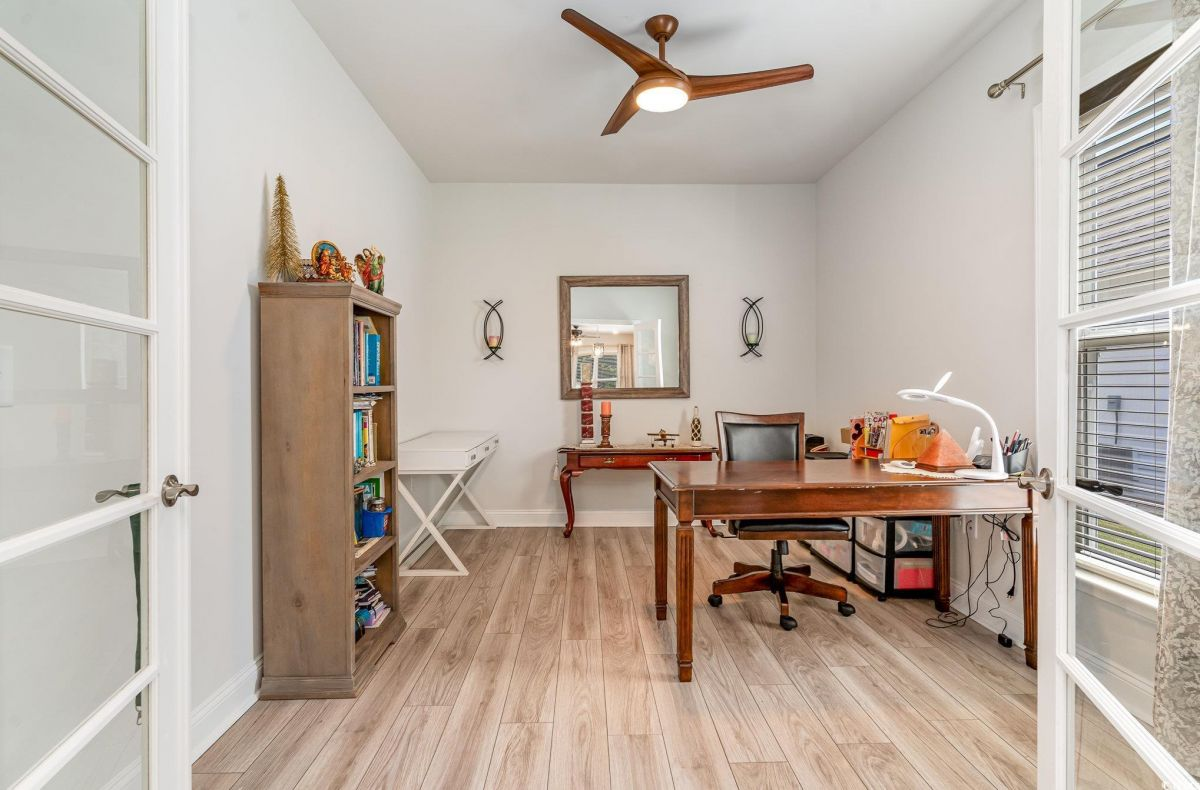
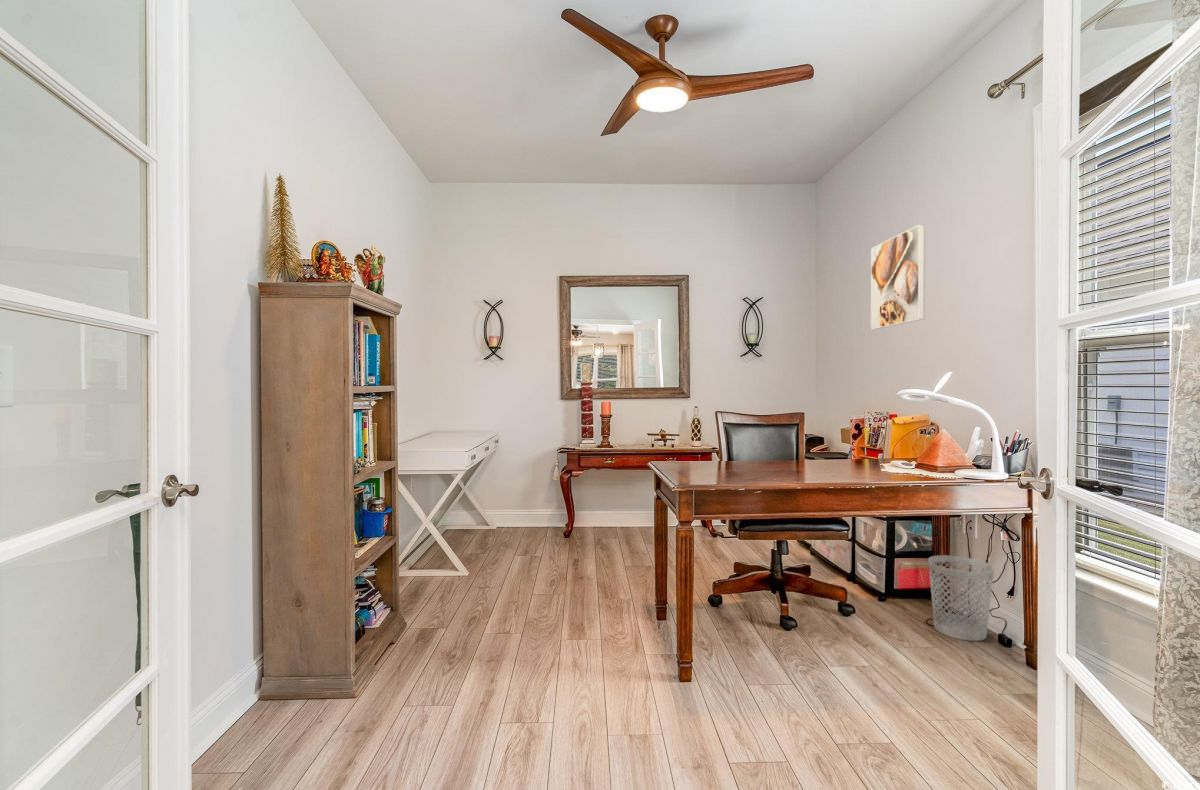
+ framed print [870,224,926,330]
+ wastebasket [927,554,995,642]
